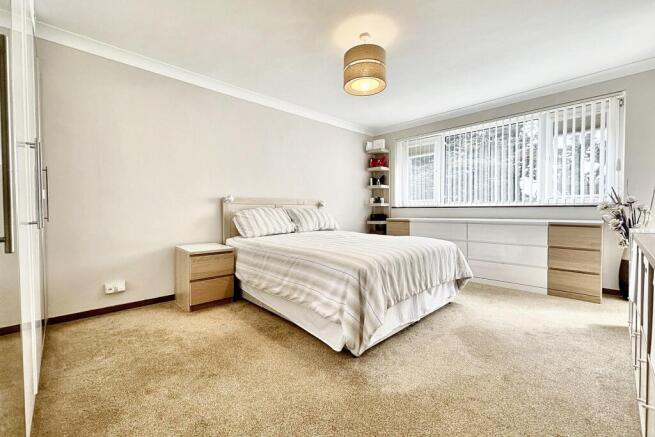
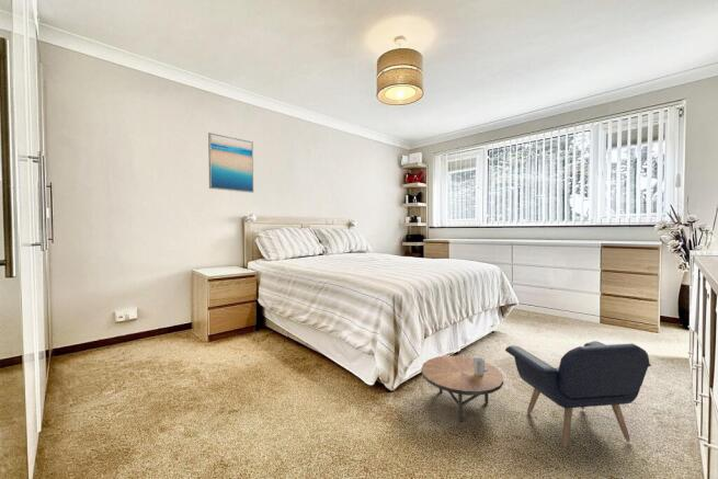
+ armchair [420,340,652,448]
+ wall art [207,132,254,194]
